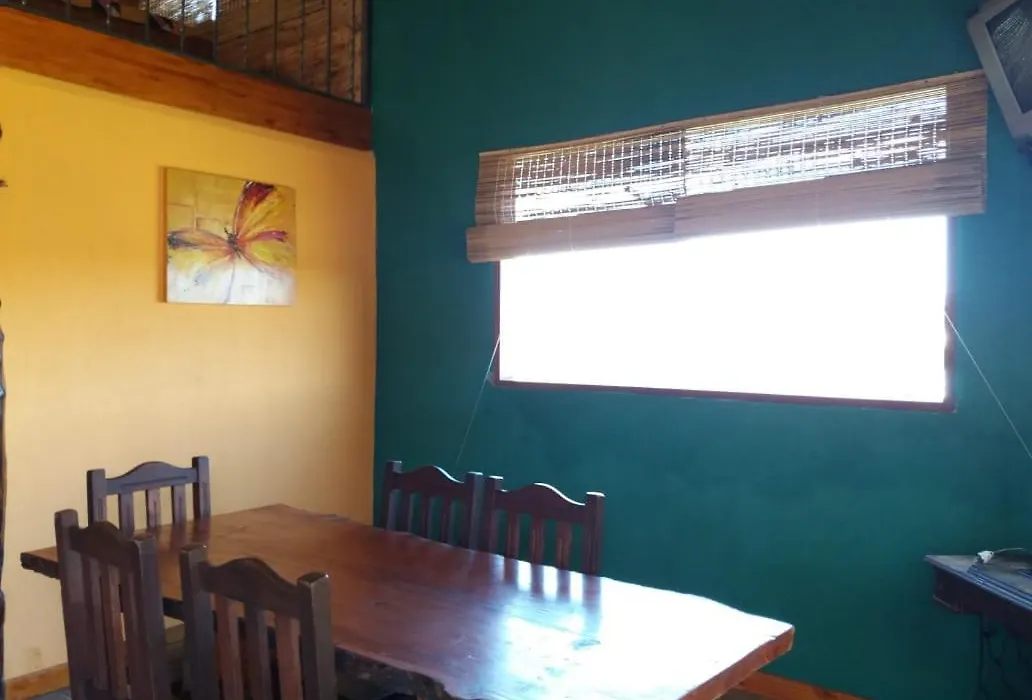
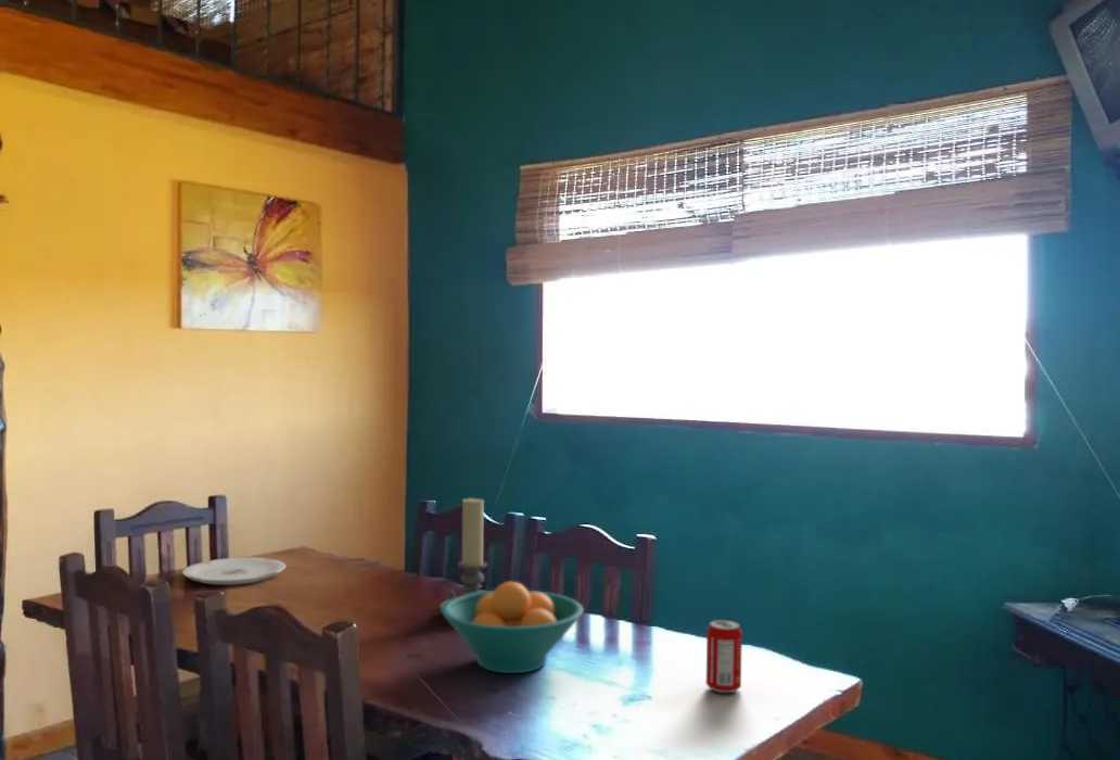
+ fruit bowl [441,581,584,674]
+ plate [181,557,287,586]
+ beverage can [705,619,743,694]
+ candle holder [438,496,488,612]
